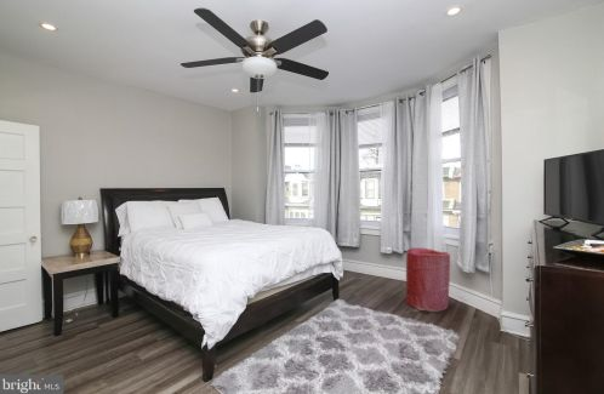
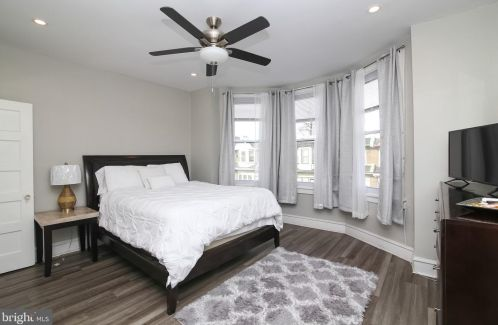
- laundry hamper [405,247,451,313]
